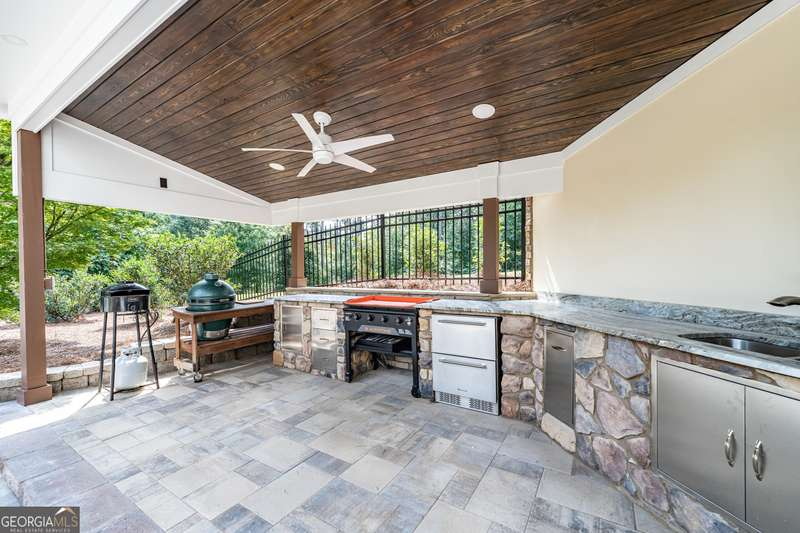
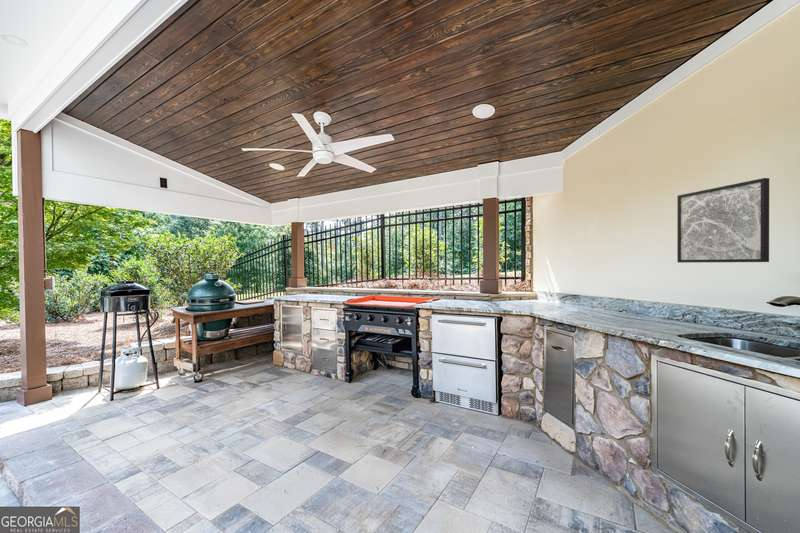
+ wall art [676,177,770,264]
